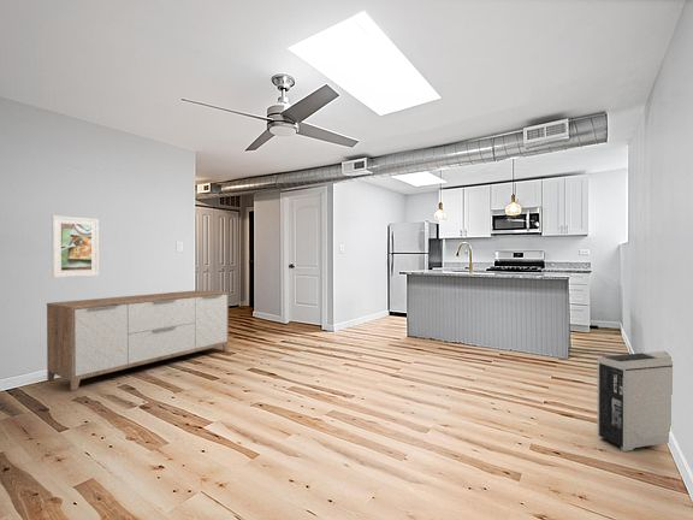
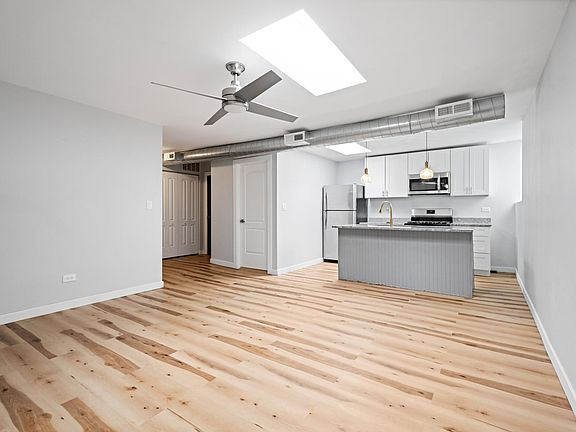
- sideboard [46,289,230,392]
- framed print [51,214,100,279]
- air purifier [596,350,673,453]
